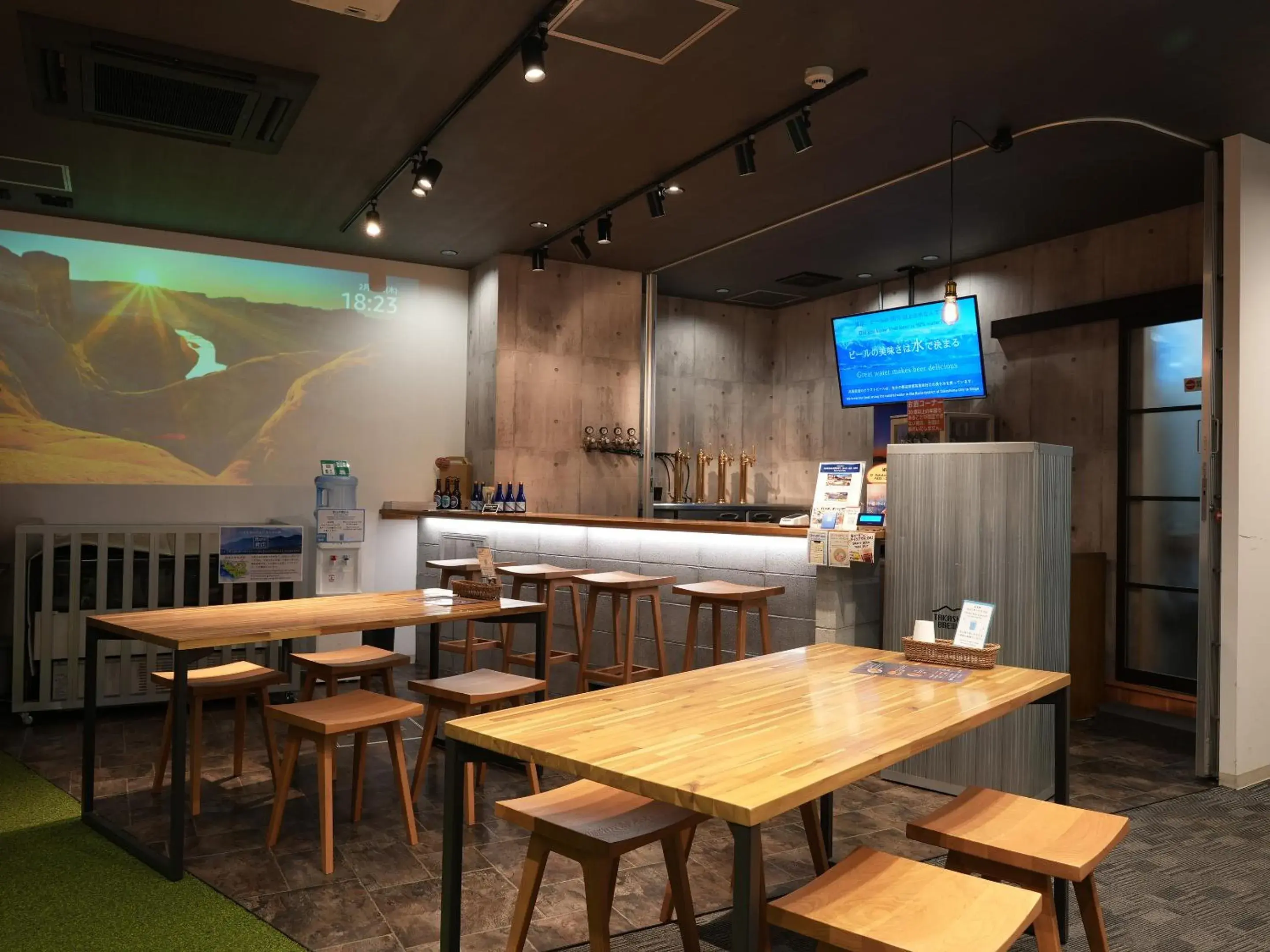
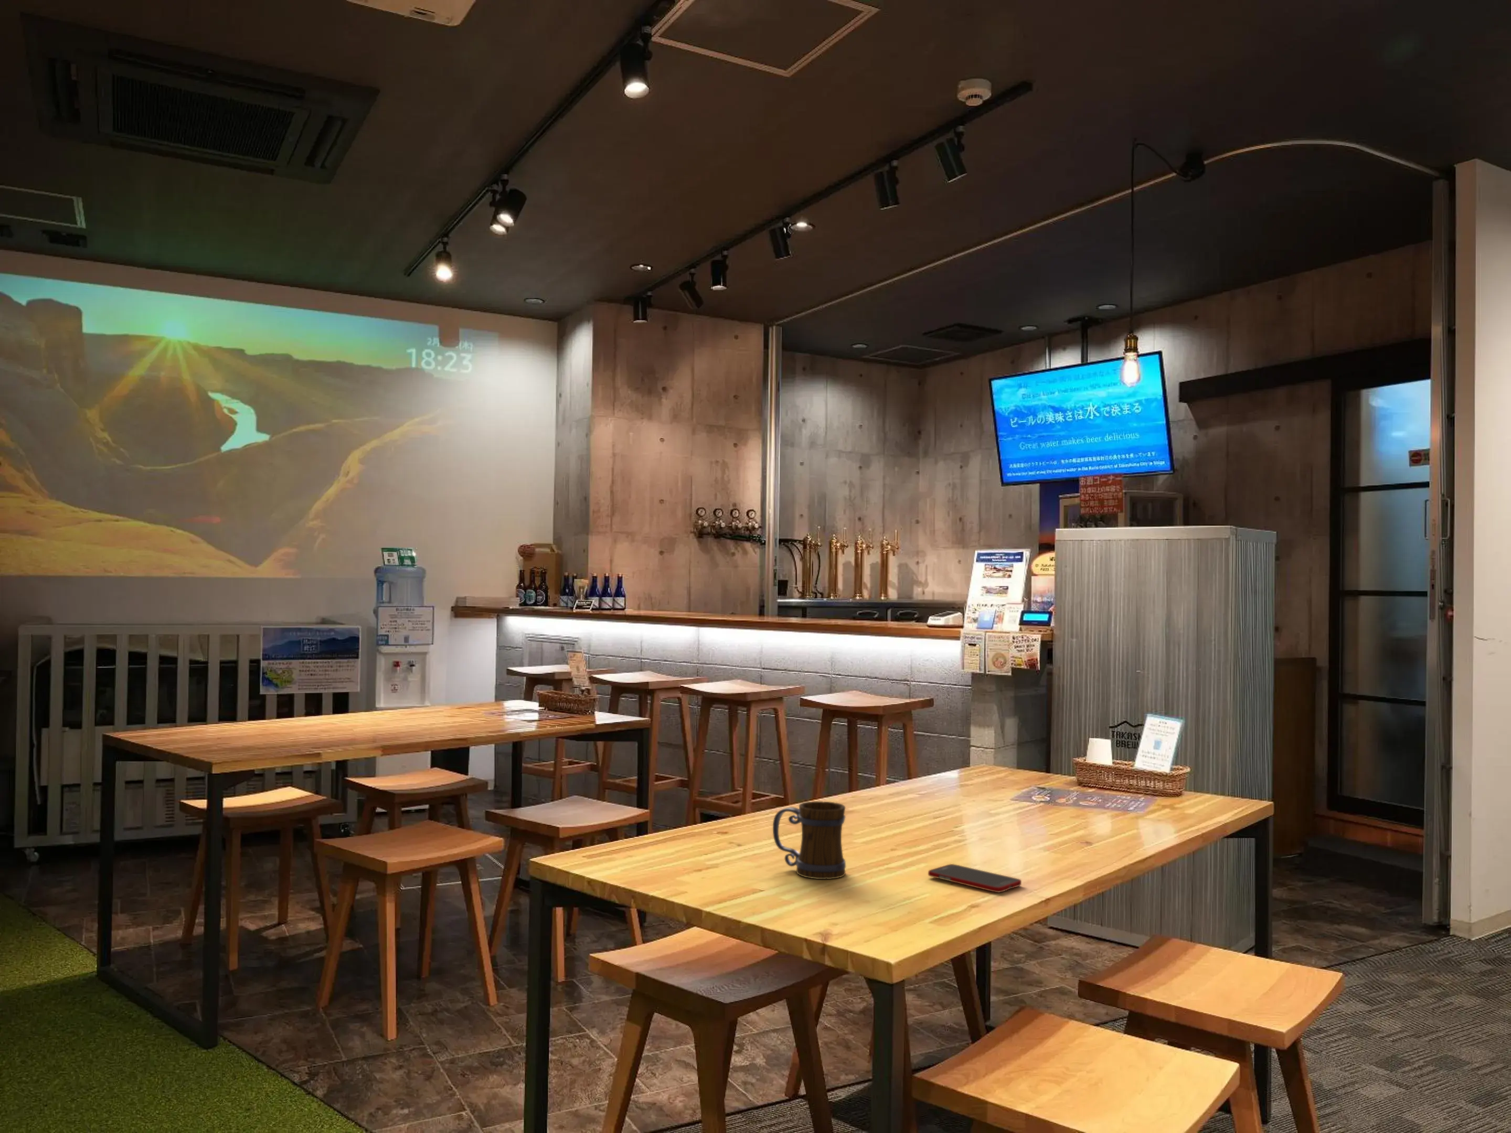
+ cell phone [928,863,1022,894]
+ beer mug [772,801,846,880]
